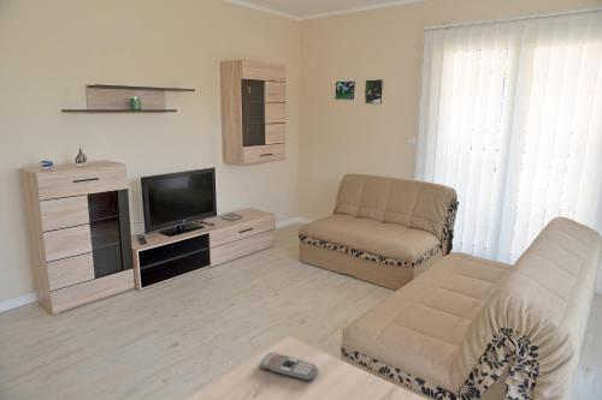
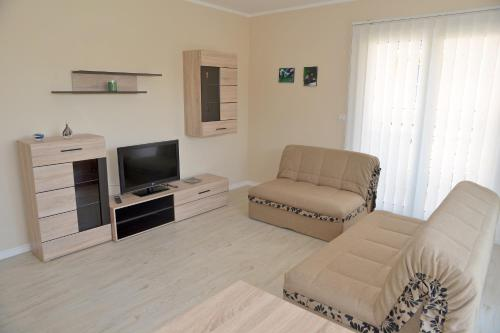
- remote control [259,351,319,382]
